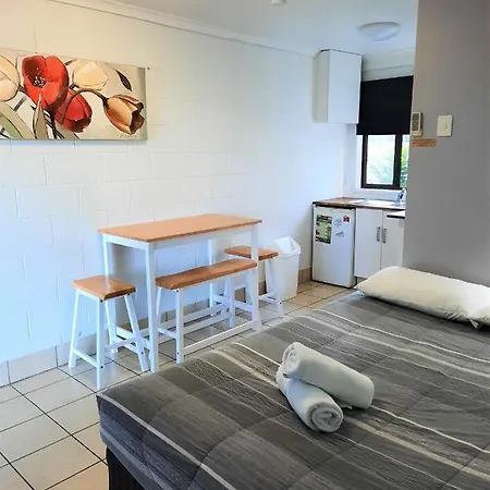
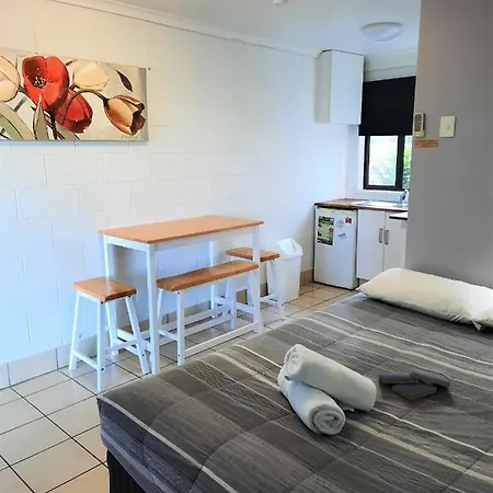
+ book [378,366,451,402]
